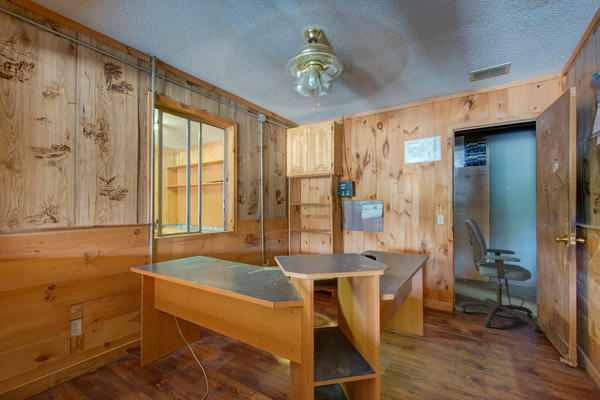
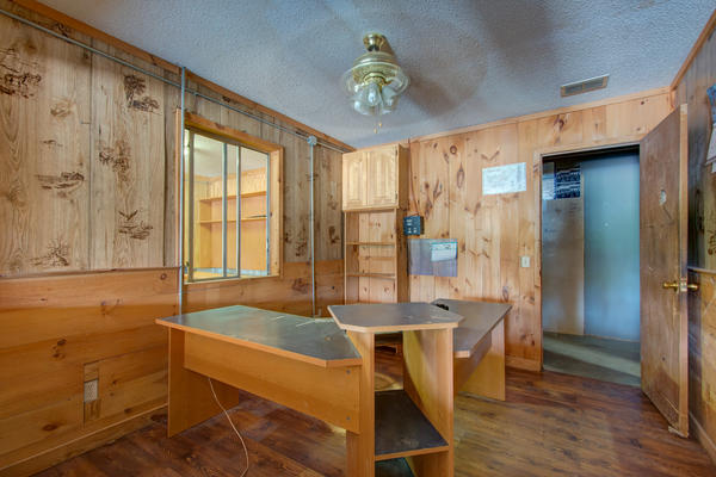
- office chair [459,217,541,333]
